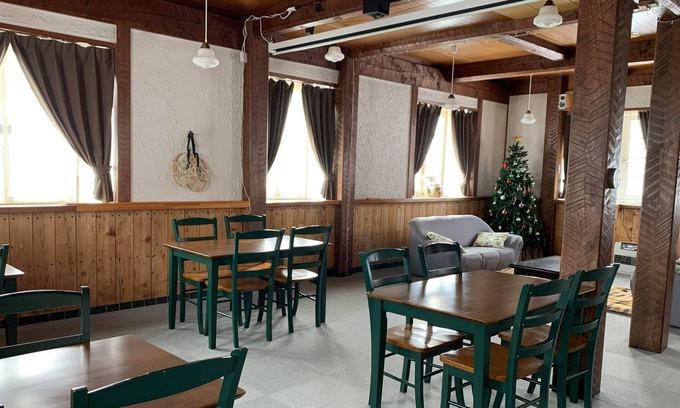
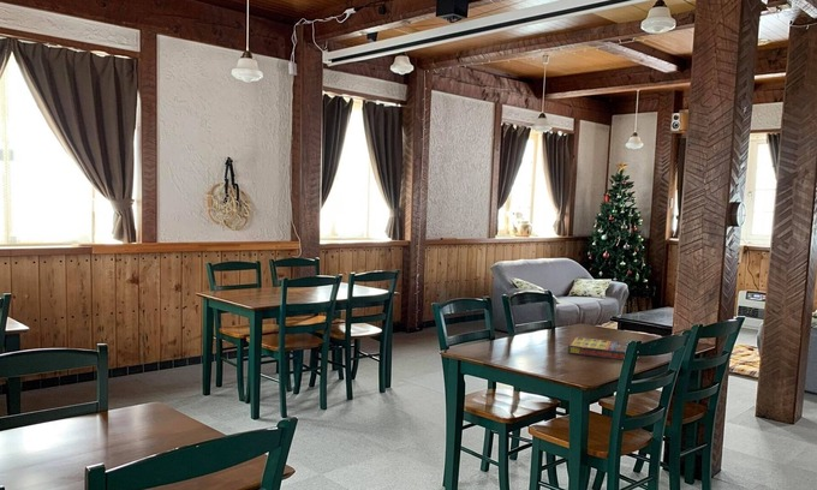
+ game compilation box [567,335,630,361]
